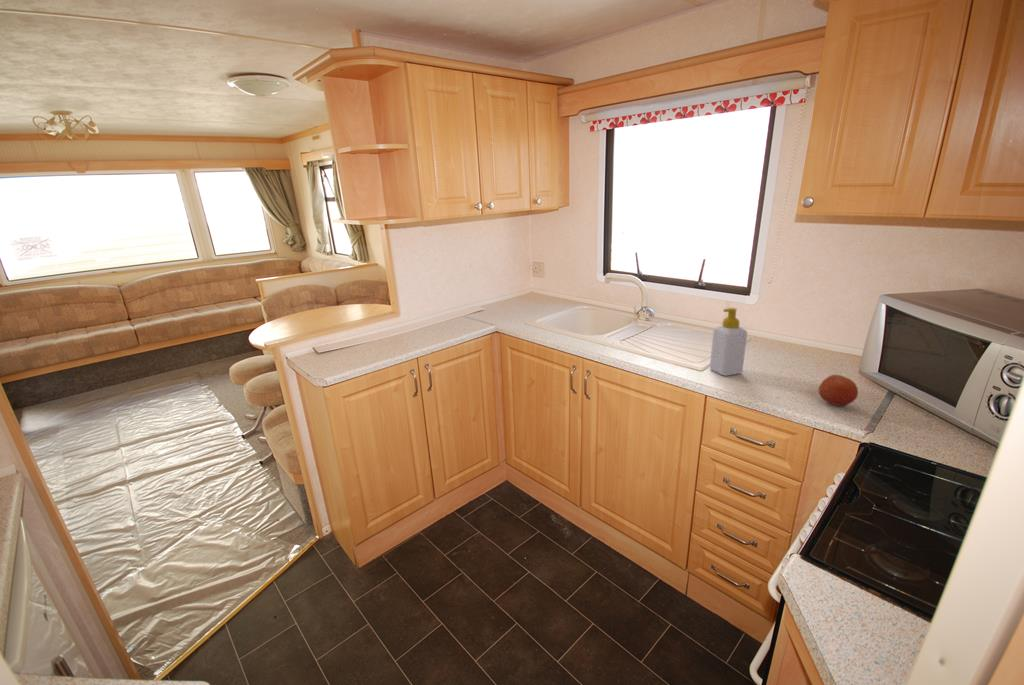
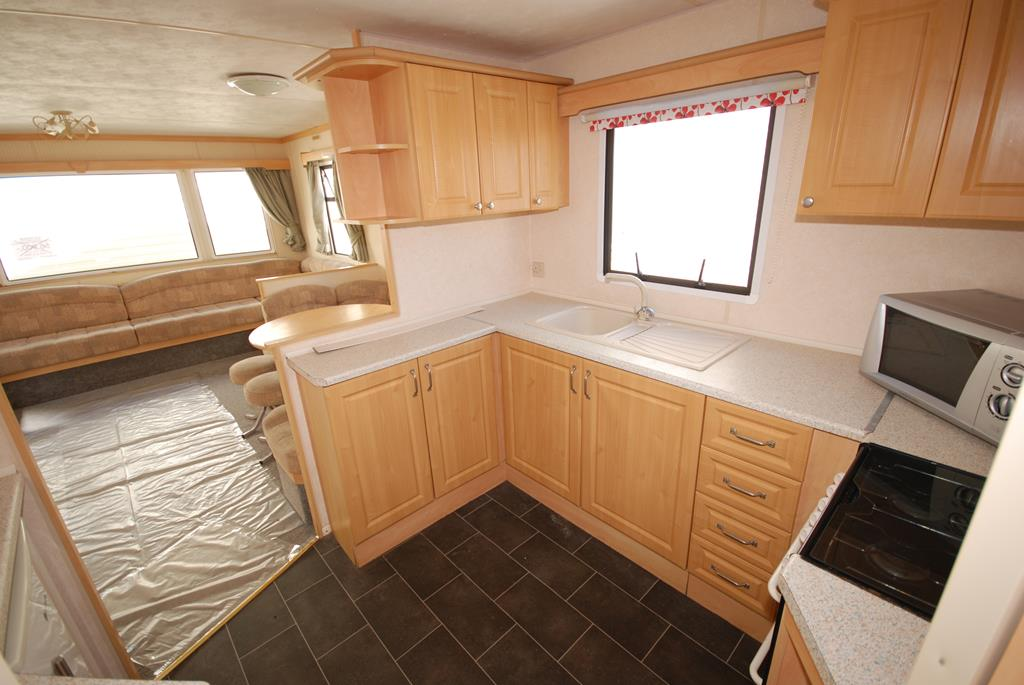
- fruit [818,374,859,407]
- soap bottle [709,307,748,377]
